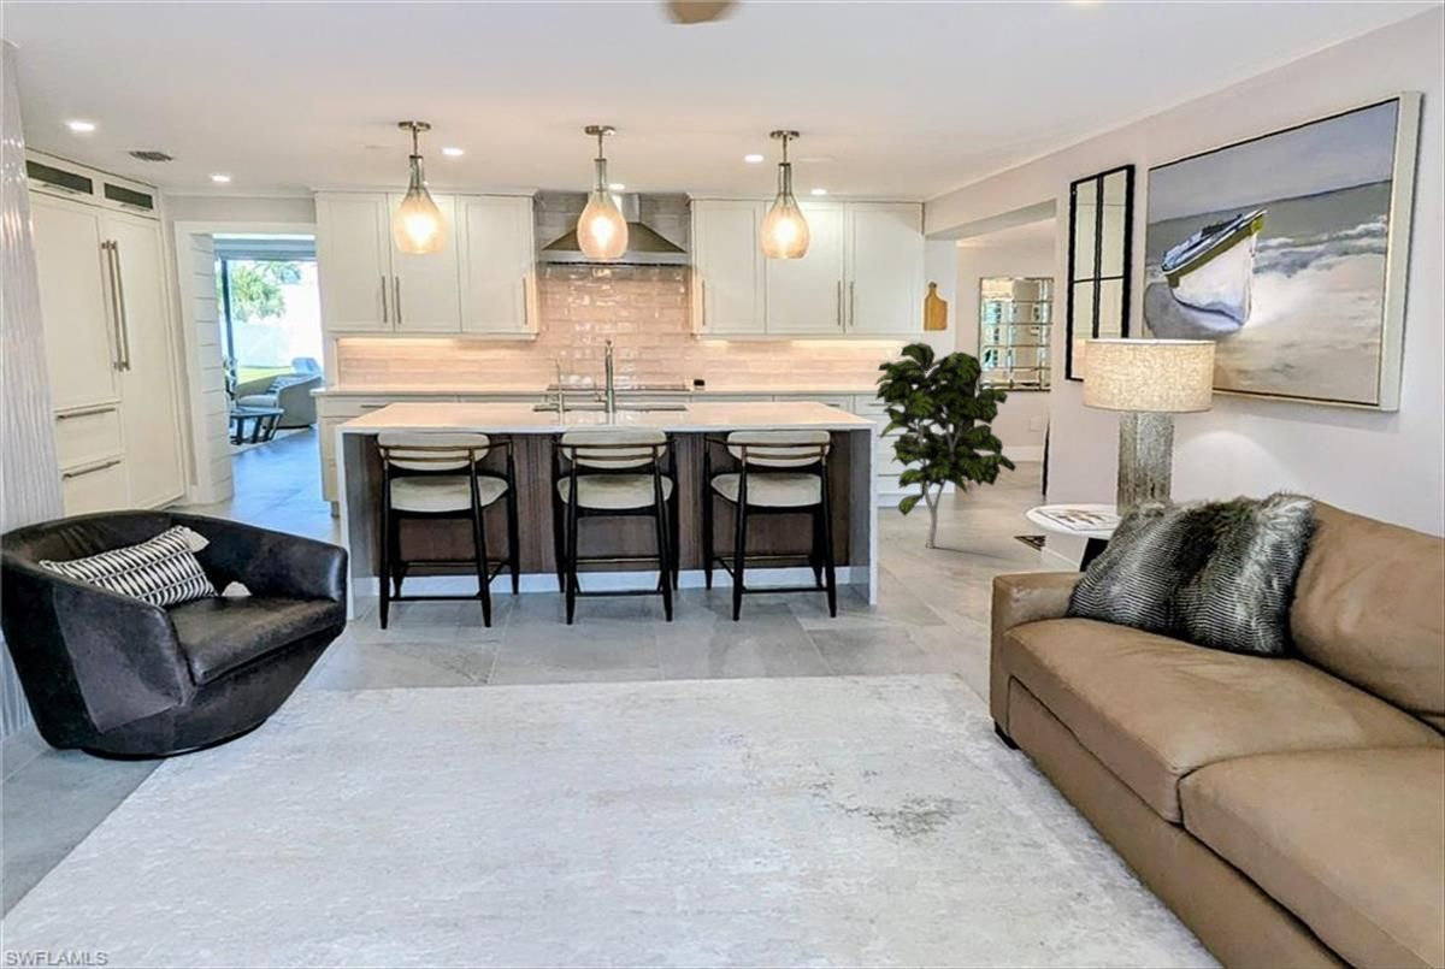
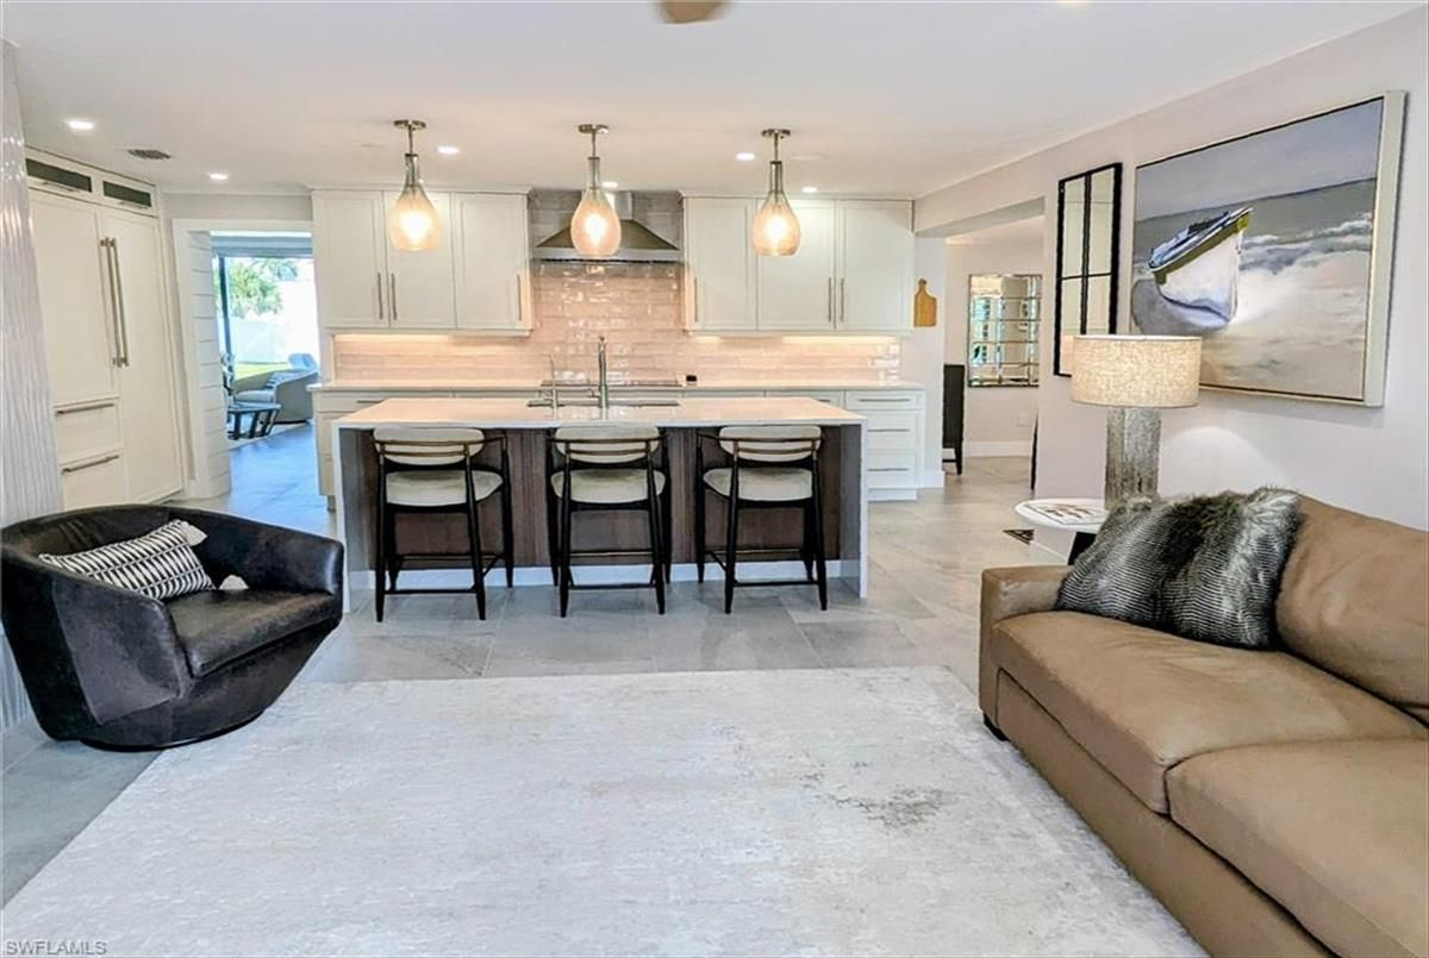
- indoor plant [873,341,1018,549]
